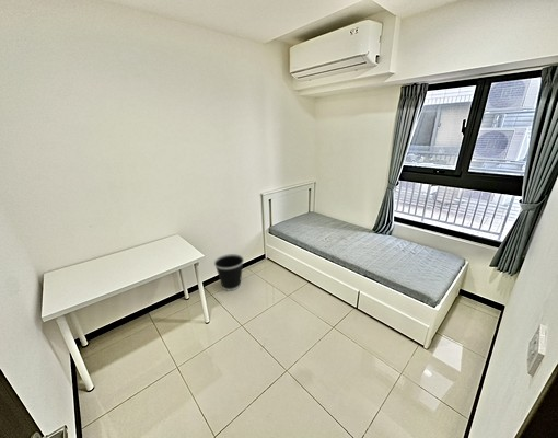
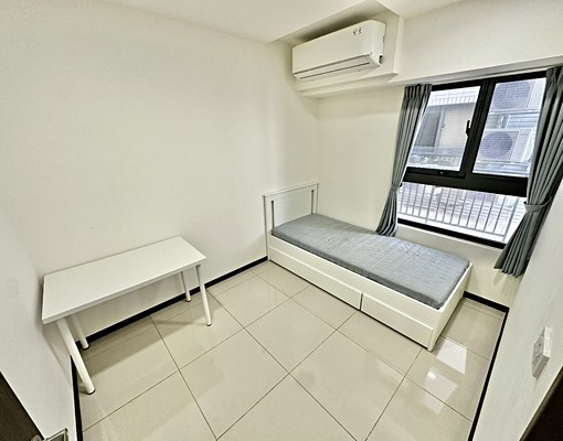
- wastebasket [213,253,245,292]
